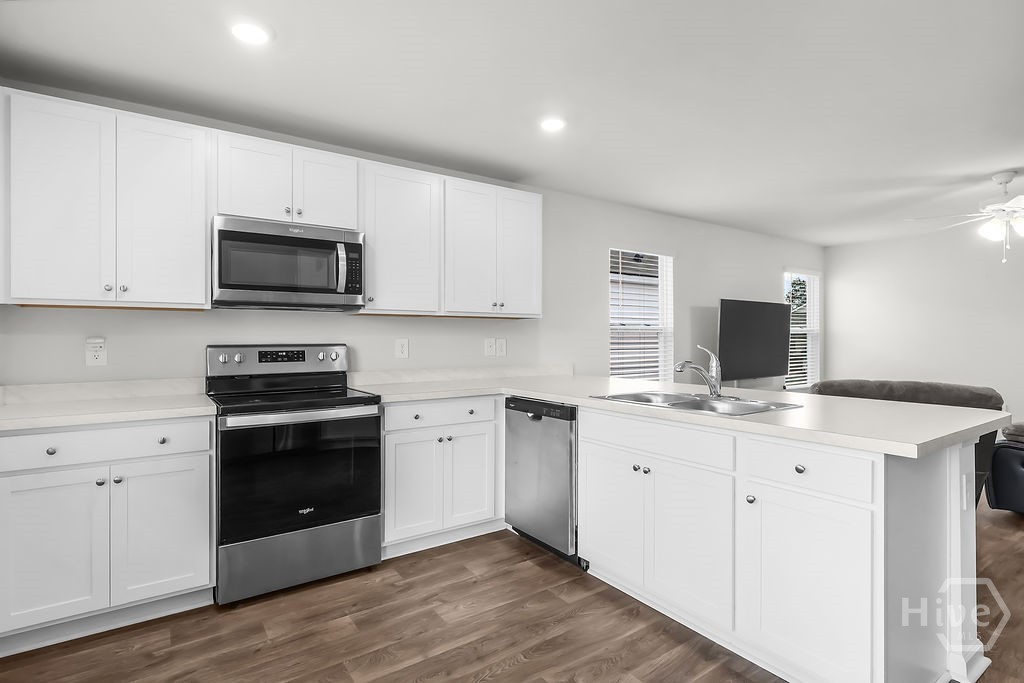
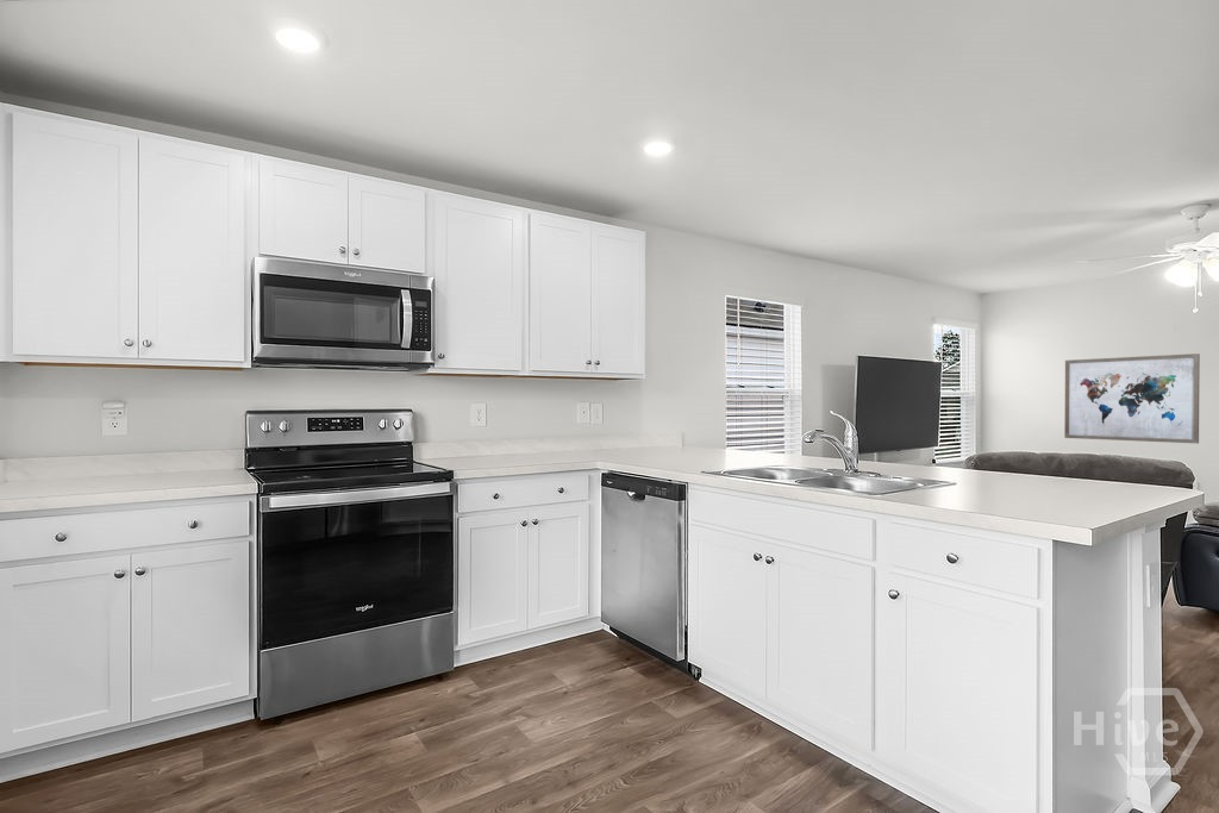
+ wall art [1063,352,1201,445]
